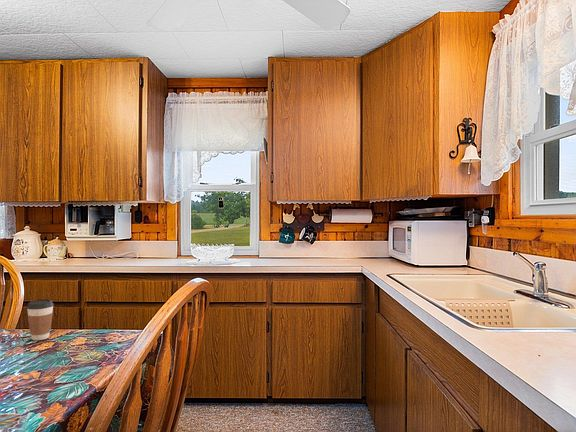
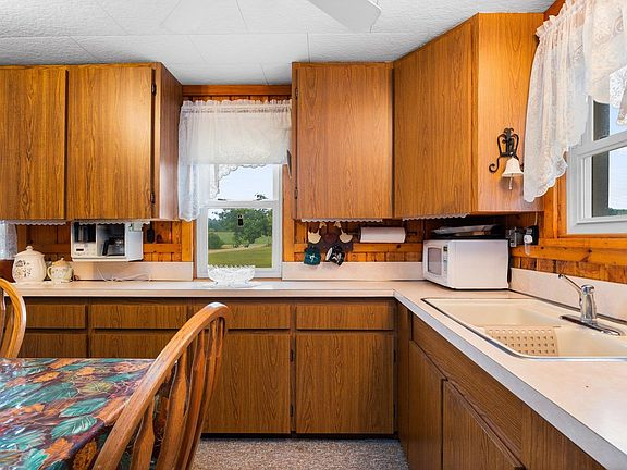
- coffee cup [26,298,55,341]
